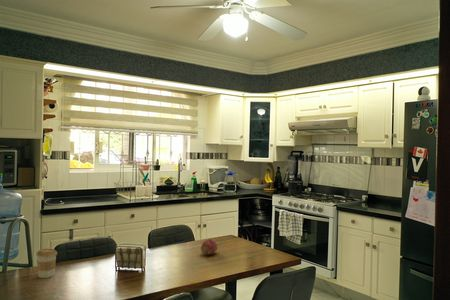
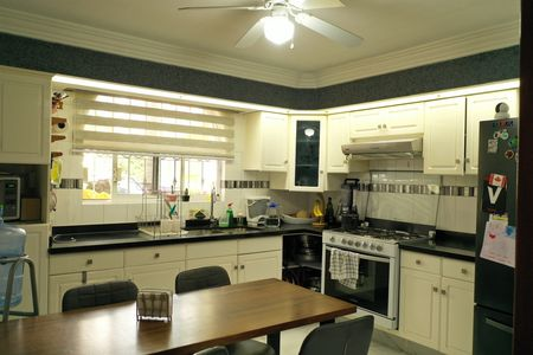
- coffee cup [35,248,58,279]
- fruit [200,238,218,256]
